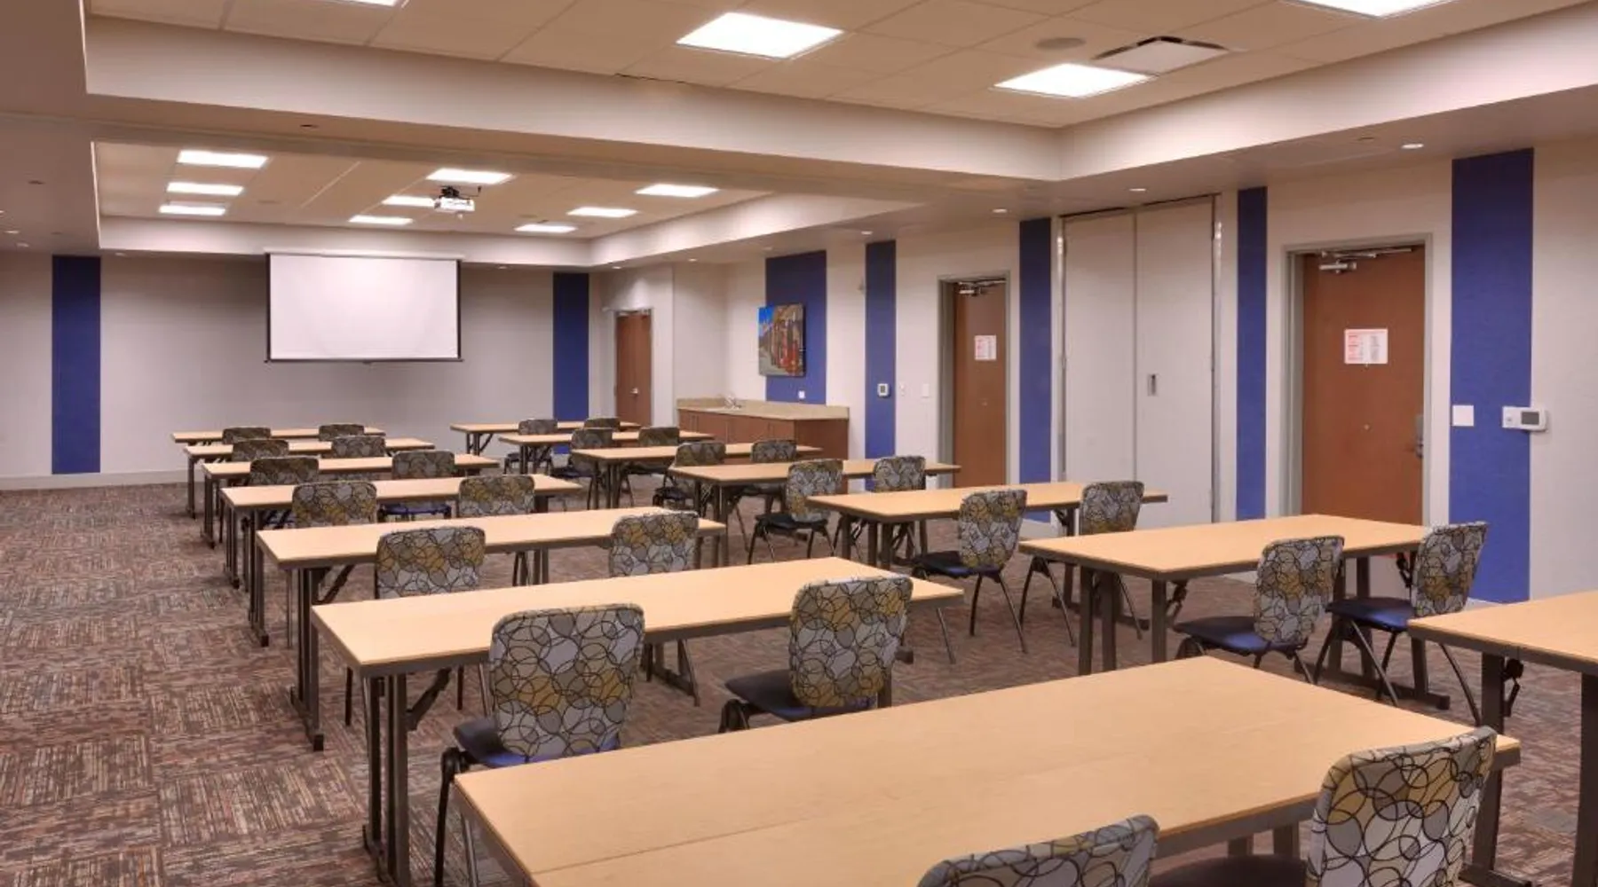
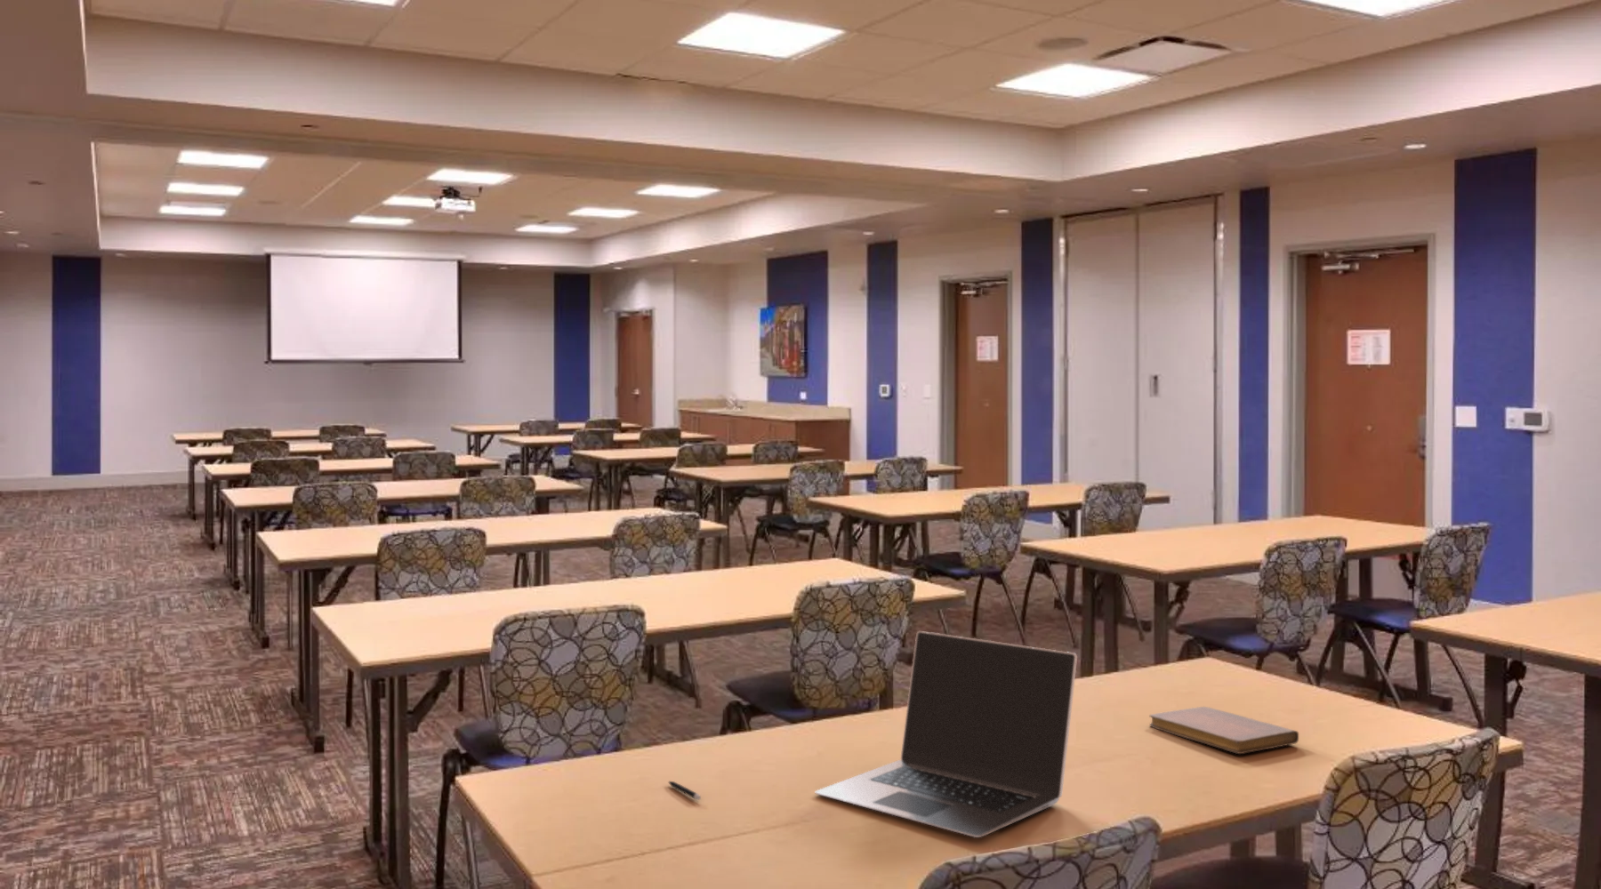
+ notebook [1149,706,1300,754]
+ laptop [815,631,1078,839]
+ pen [667,781,702,801]
